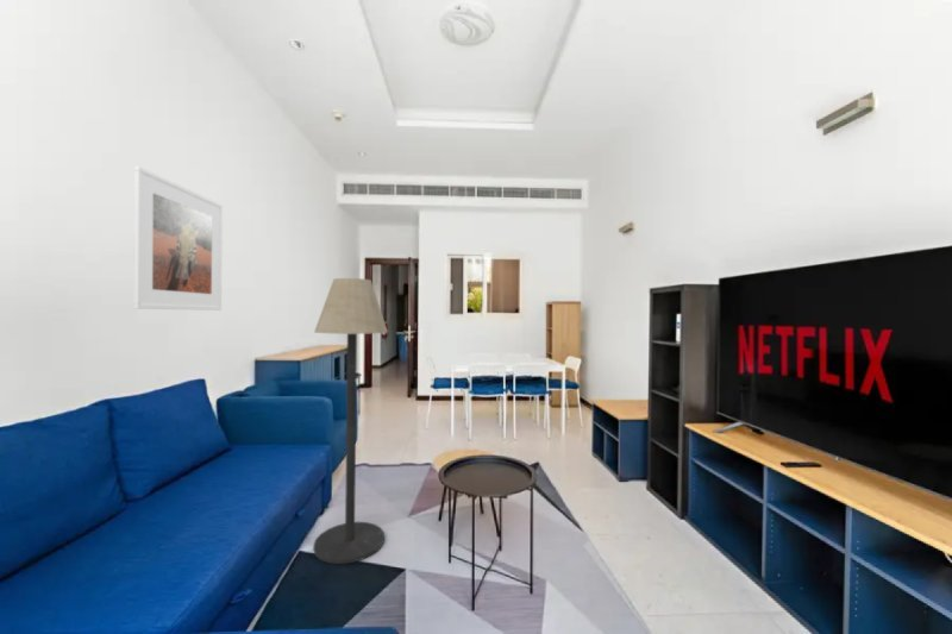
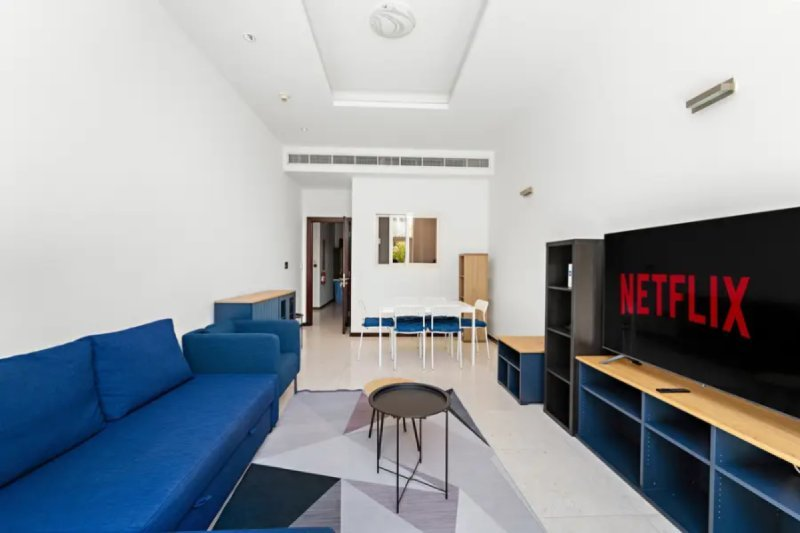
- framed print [132,165,224,312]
- floor lamp [312,277,389,565]
